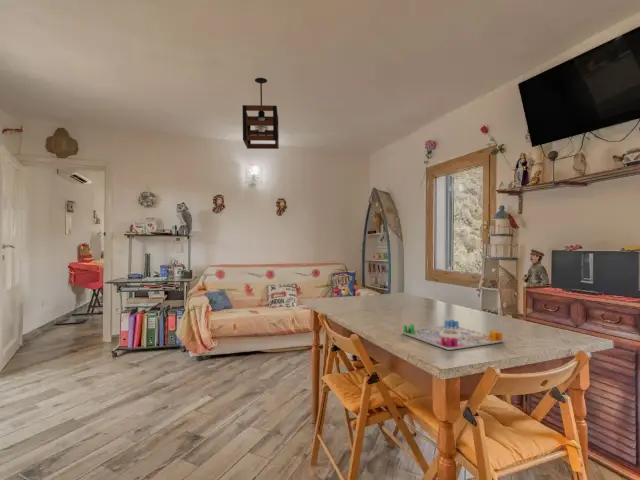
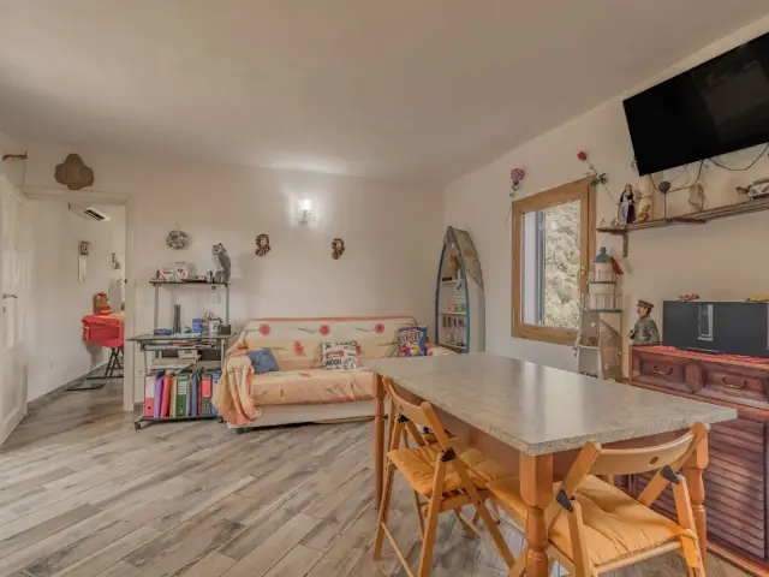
- pendant light [241,77,280,150]
- board game [401,319,505,351]
